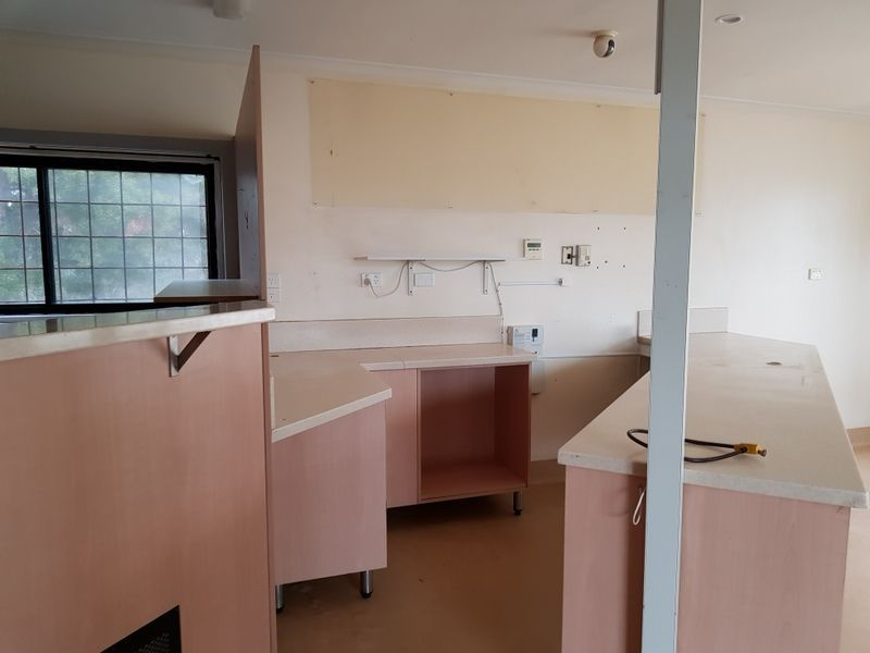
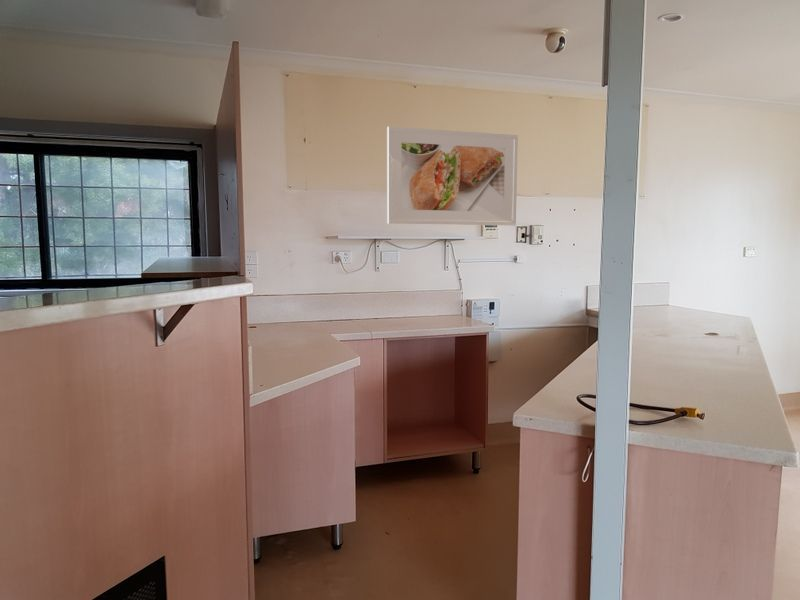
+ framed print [386,126,519,227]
